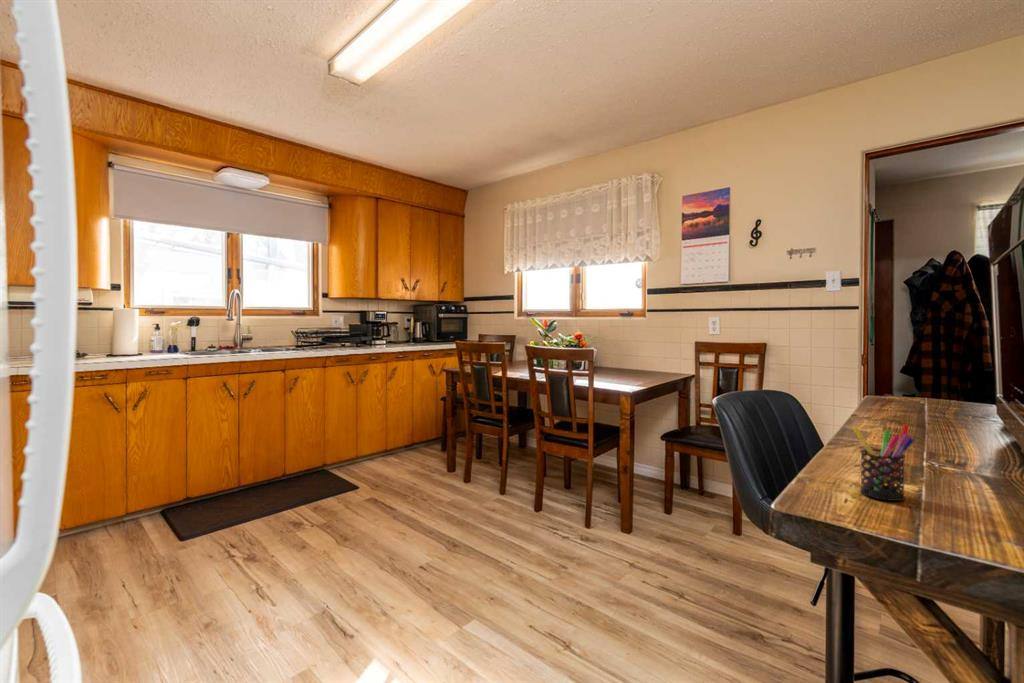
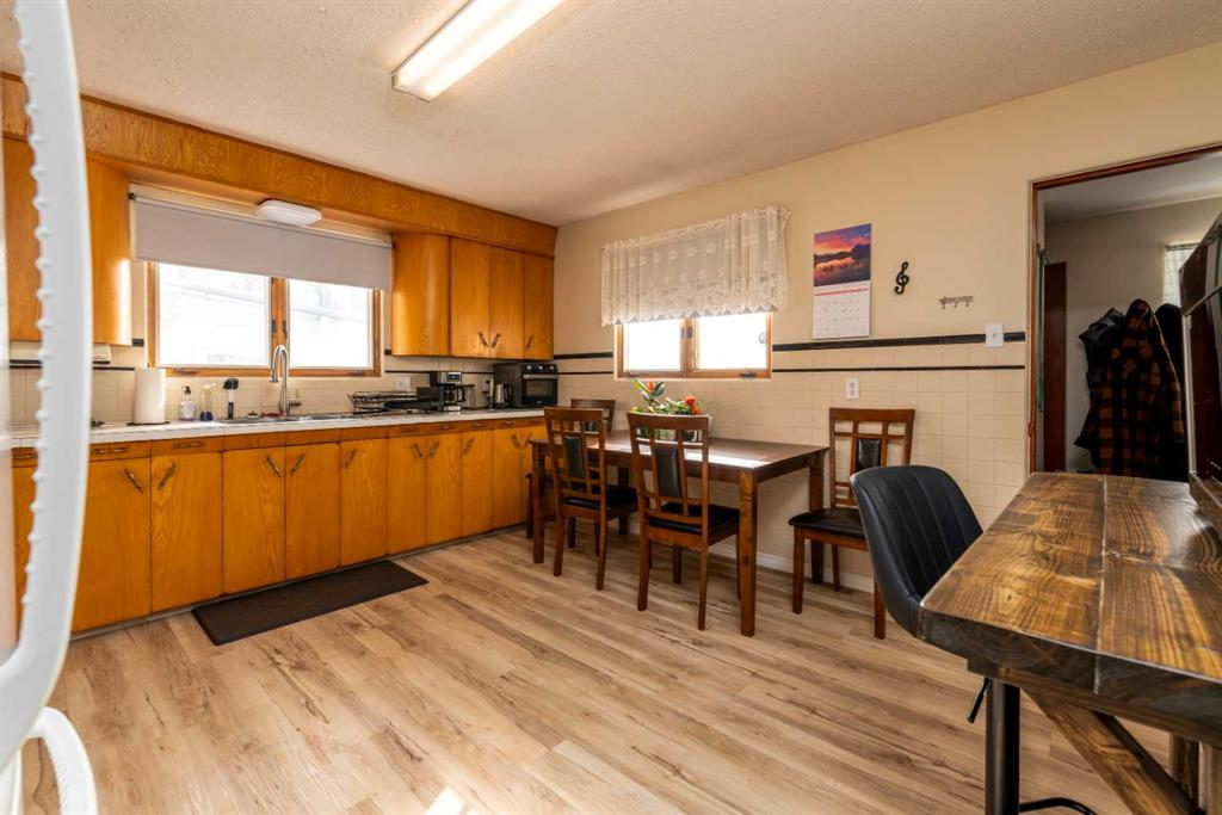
- pen holder [852,423,915,502]
